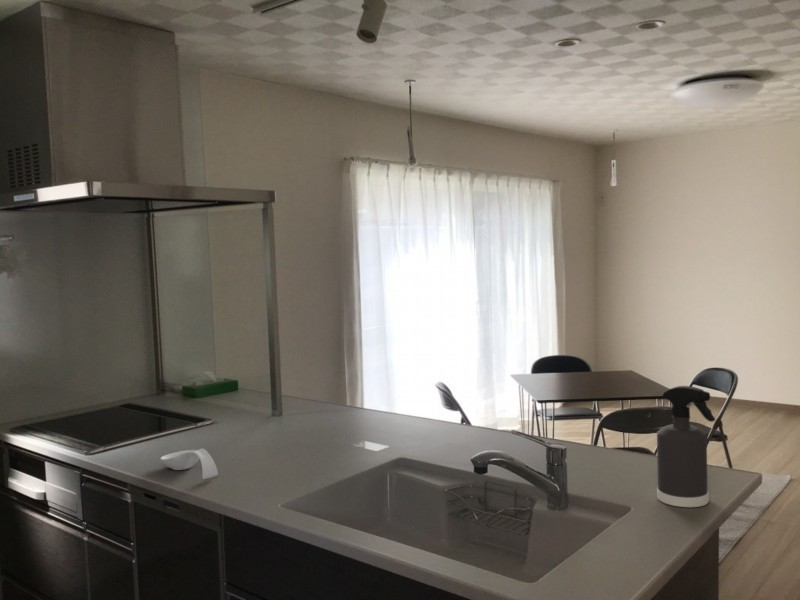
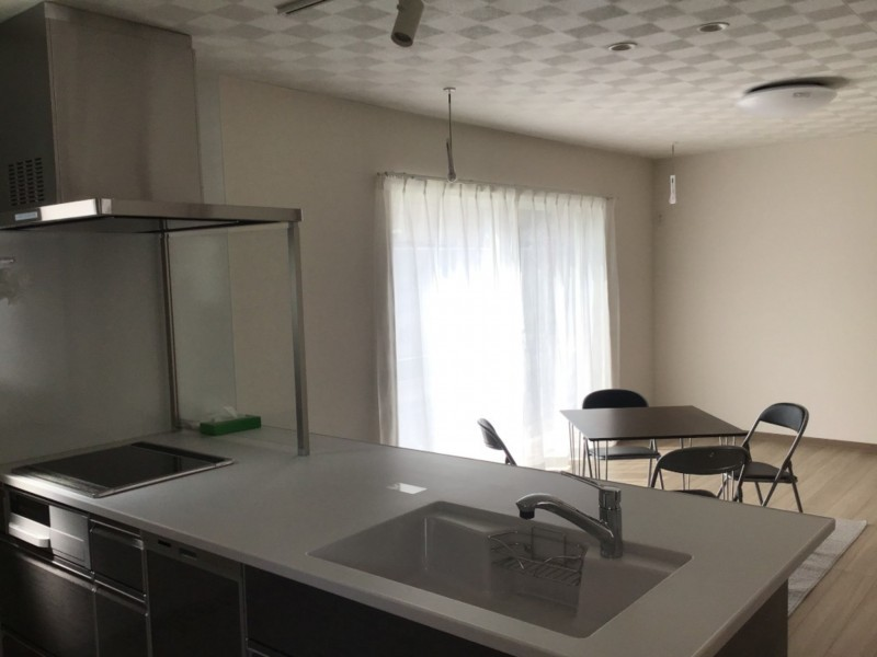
- spoon rest [159,447,219,480]
- spray bottle [656,385,716,508]
